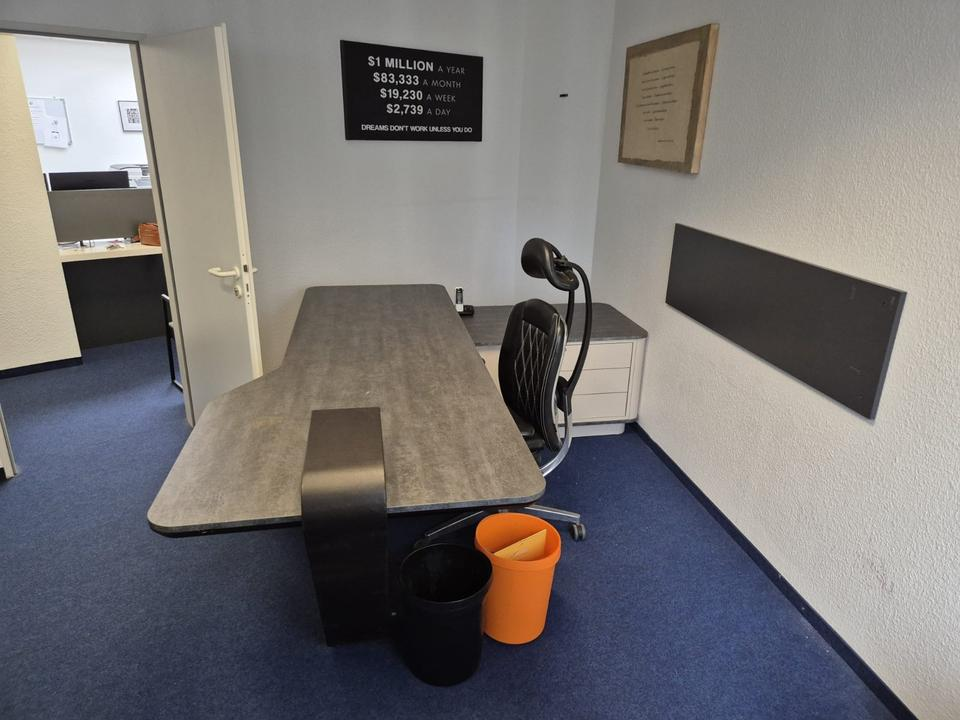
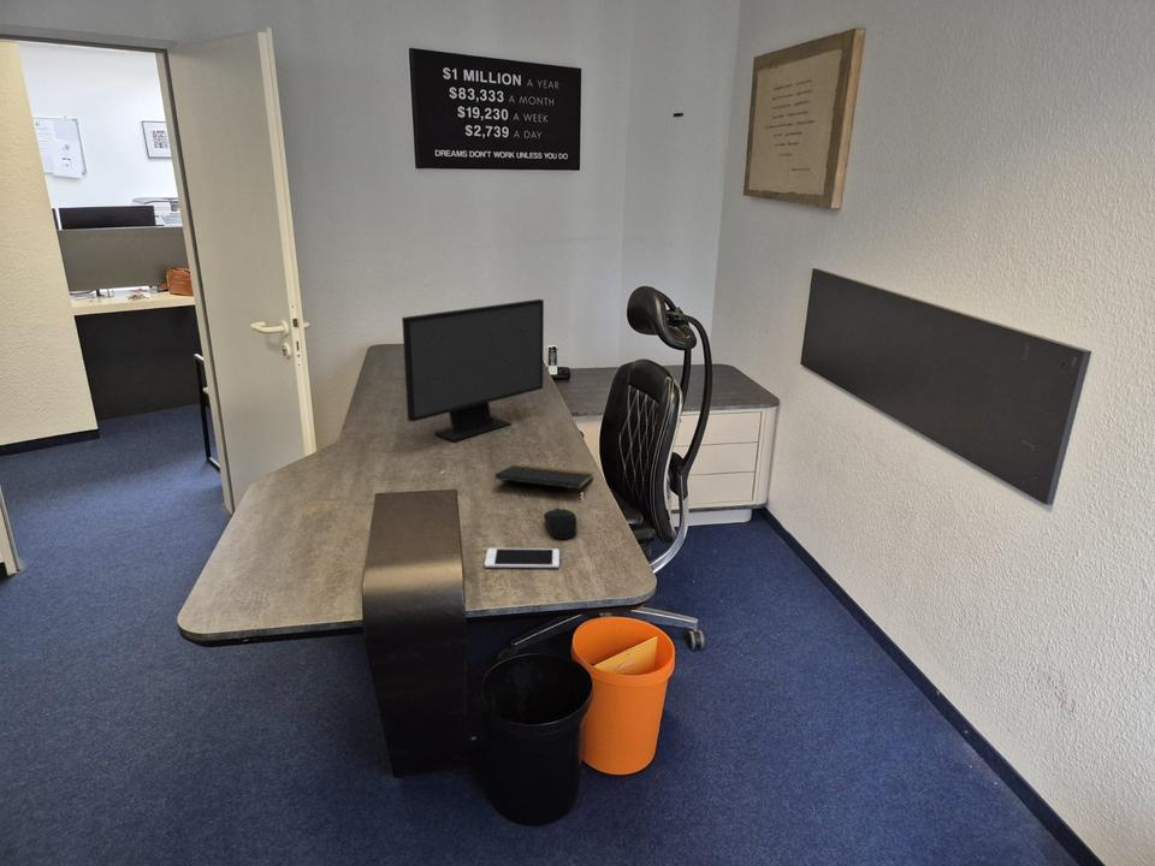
+ computer mouse [543,506,578,540]
+ cell phone [484,547,561,569]
+ notepad [494,463,594,491]
+ computer monitor [401,298,545,443]
